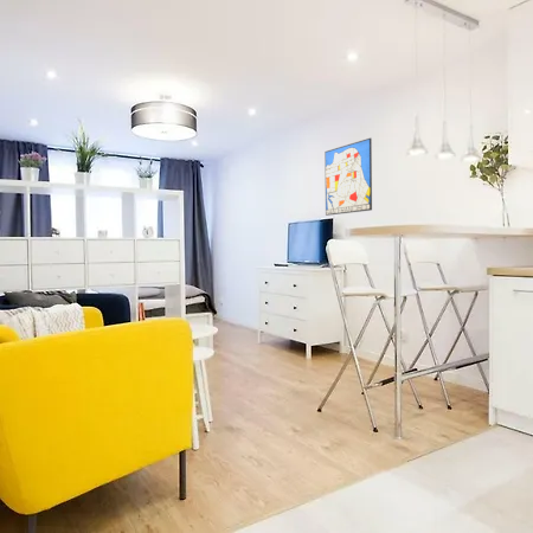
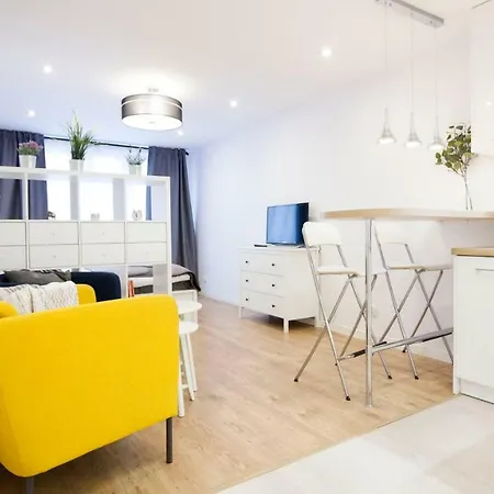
- wall art [323,137,373,217]
